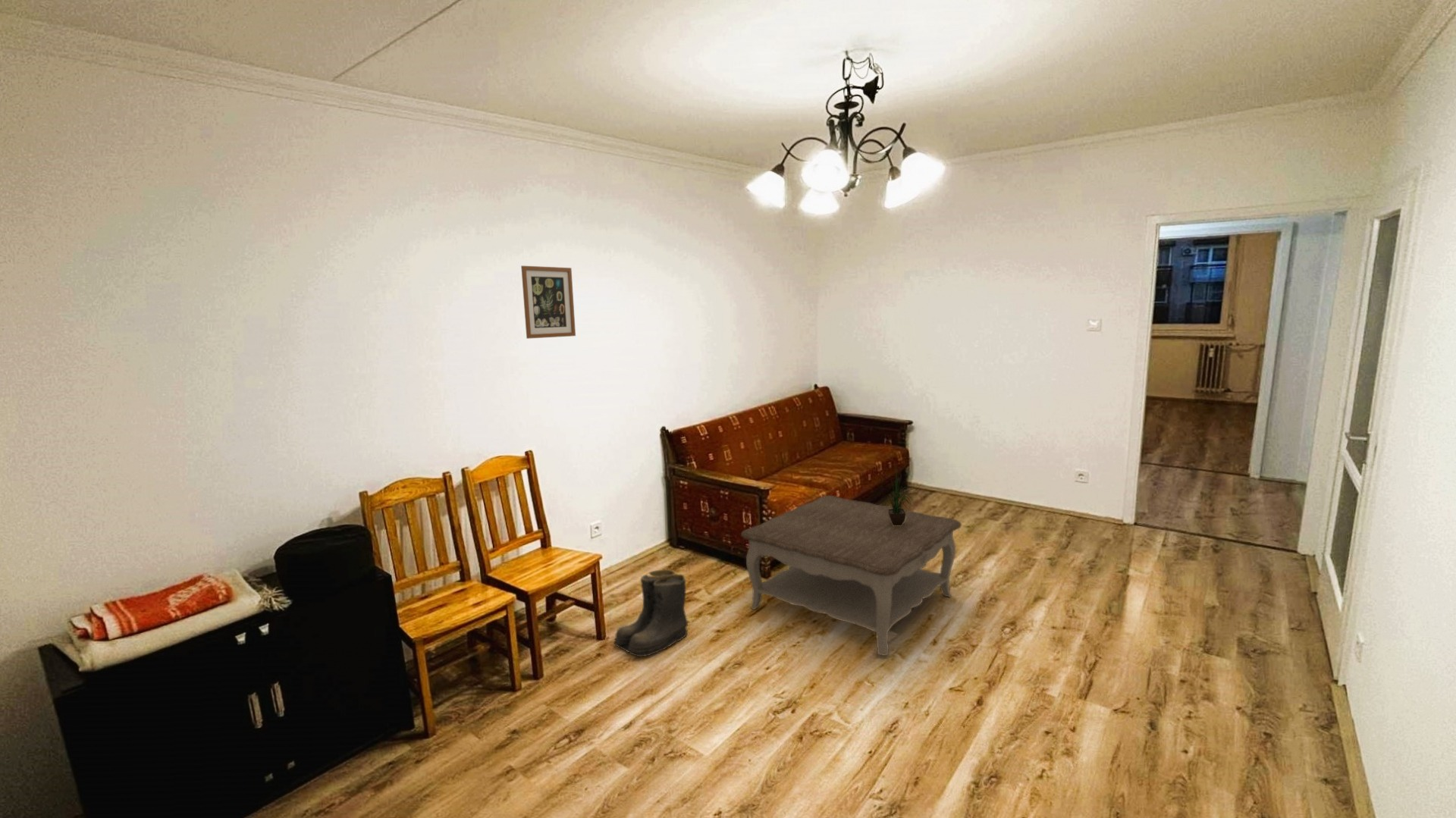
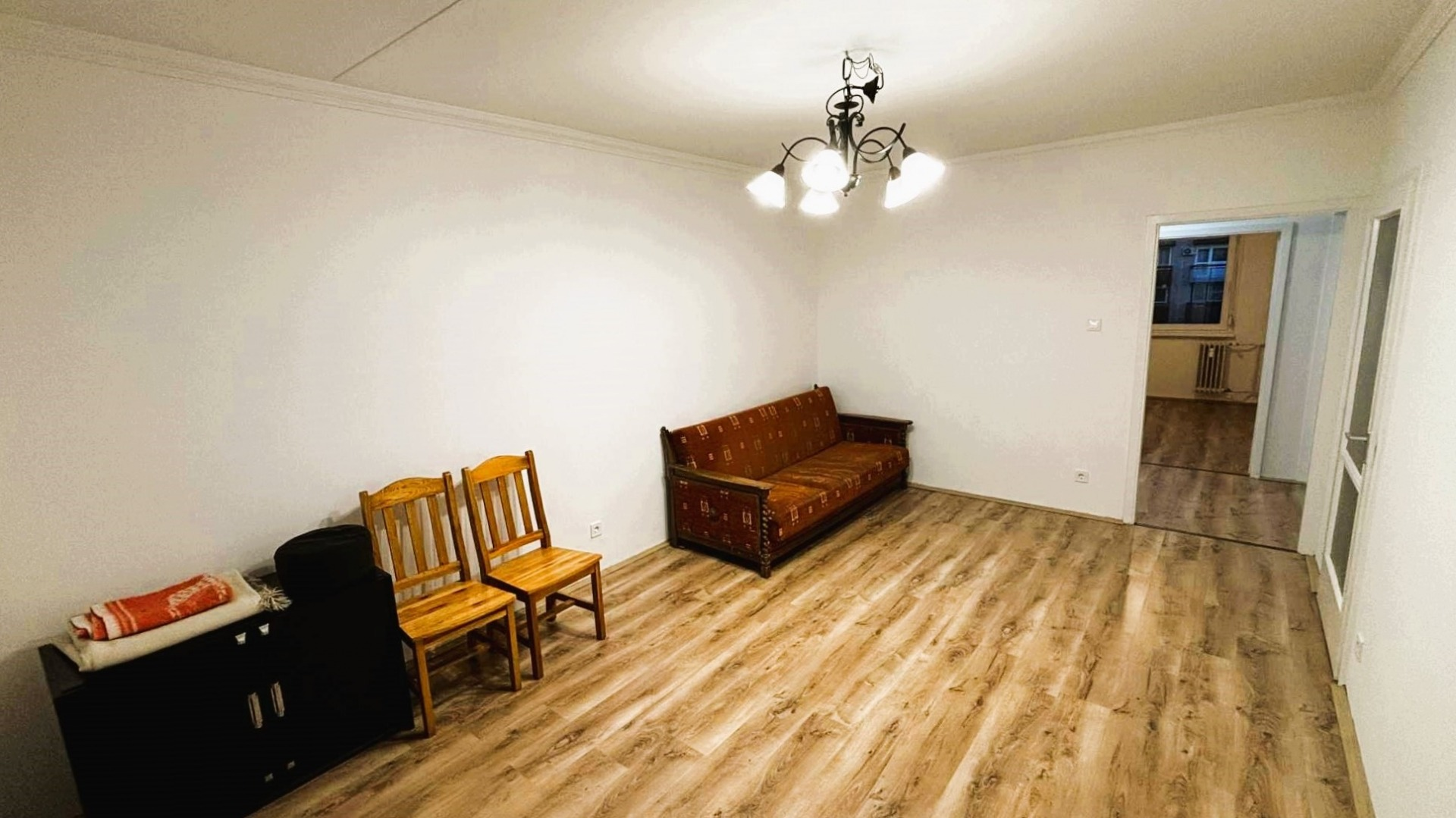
- potted plant [881,466,913,525]
- coffee table [740,495,962,657]
- wall art [520,265,576,340]
- boots [612,569,690,657]
